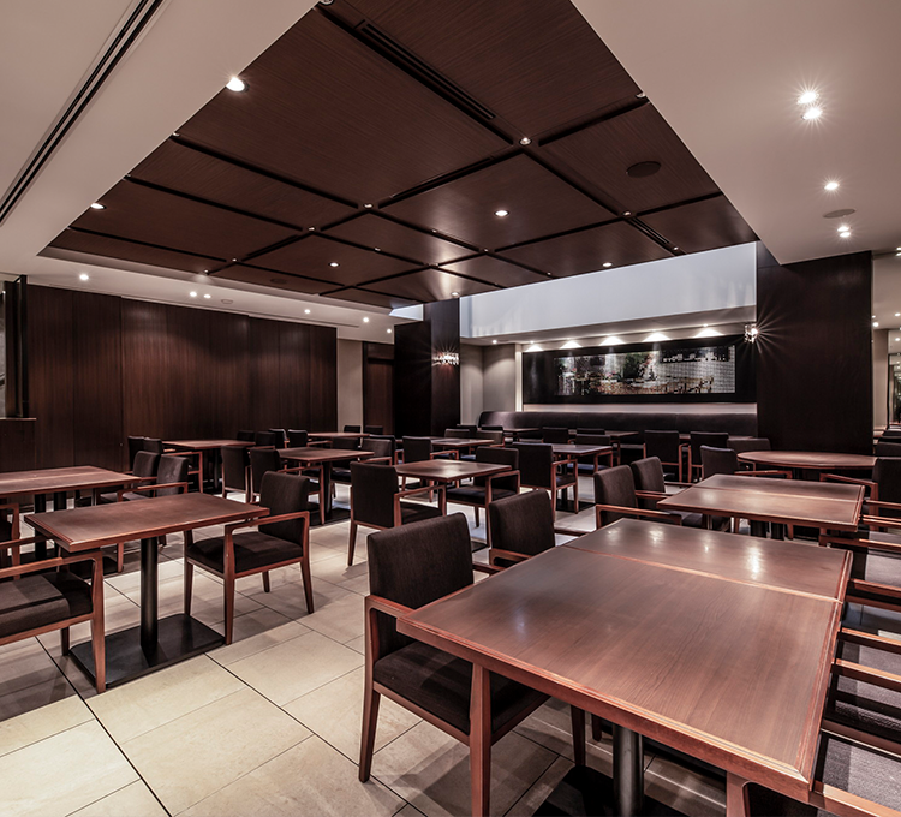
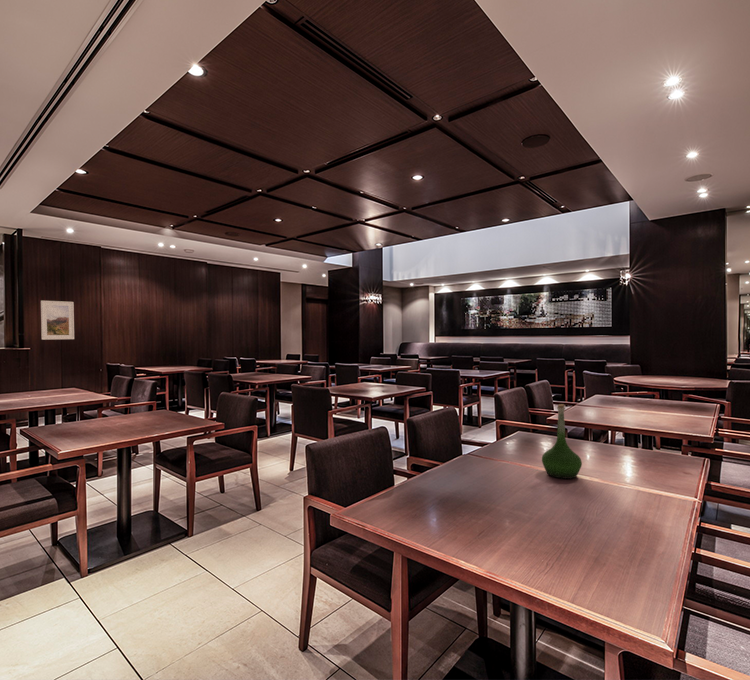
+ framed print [40,300,75,341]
+ vase [541,403,583,480]
